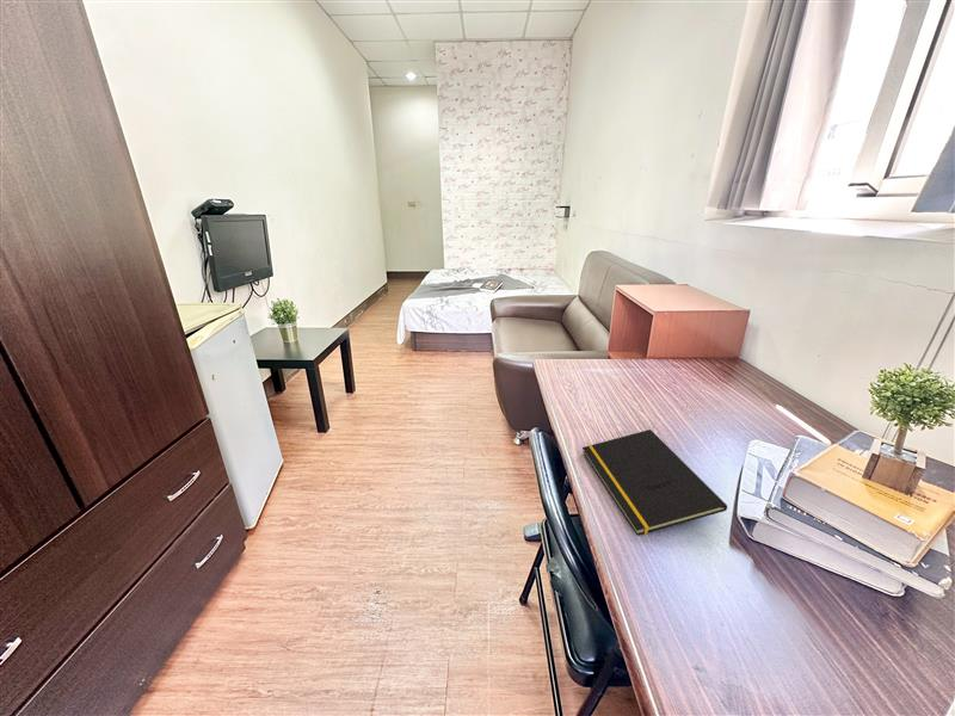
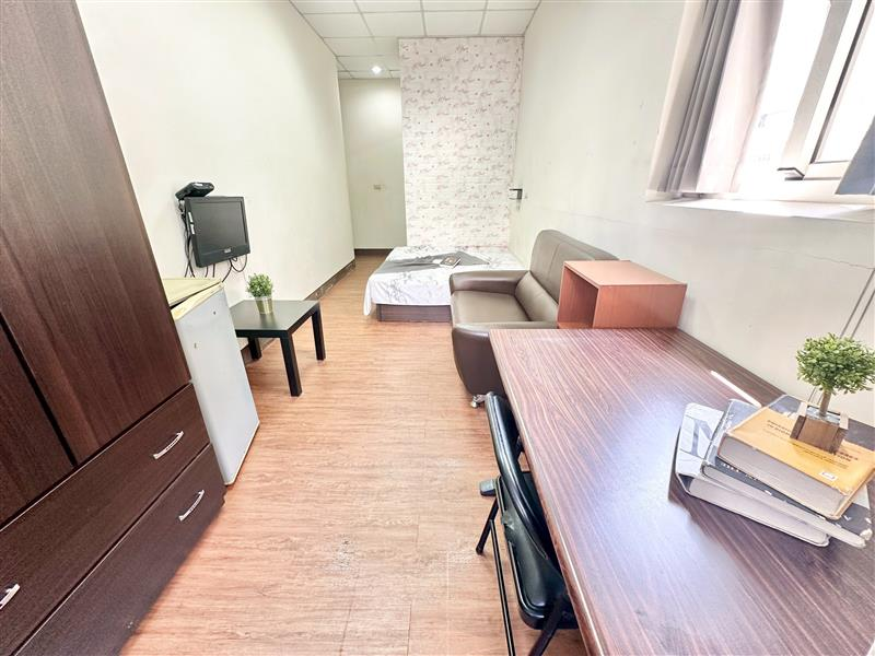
- notepad [581,428,728,537]
